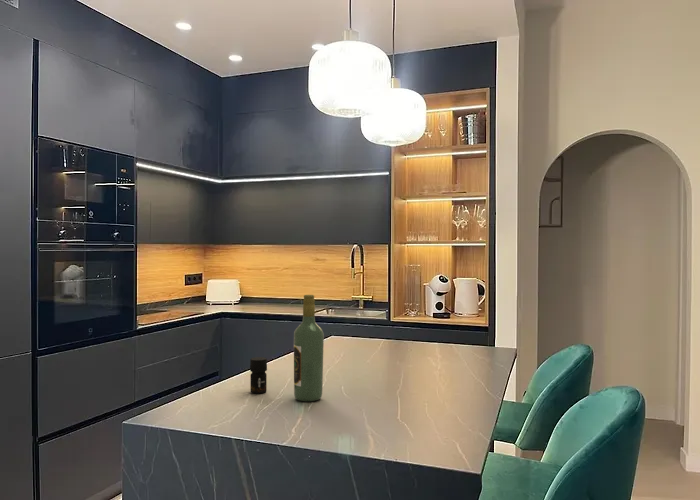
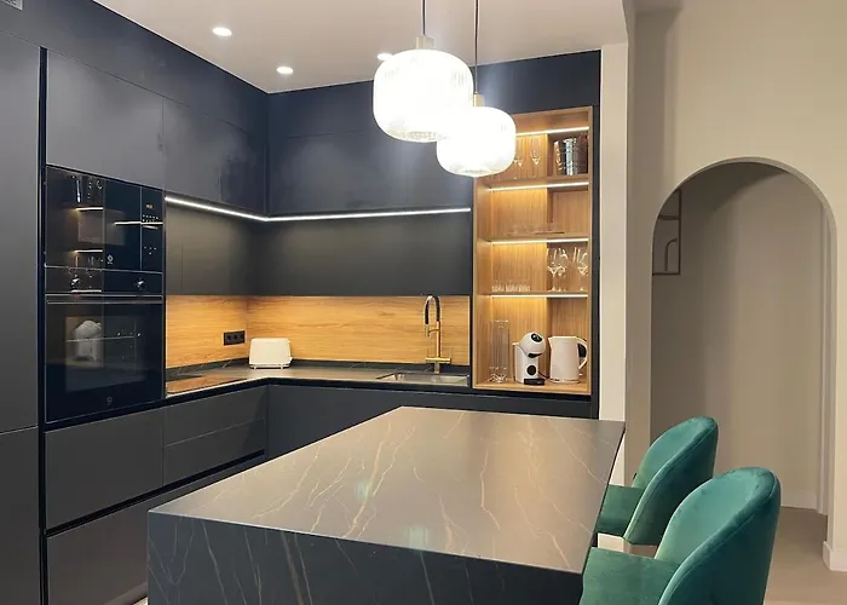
- jar [249,356,268,395]
- wine bottle [293,294,325,402]
